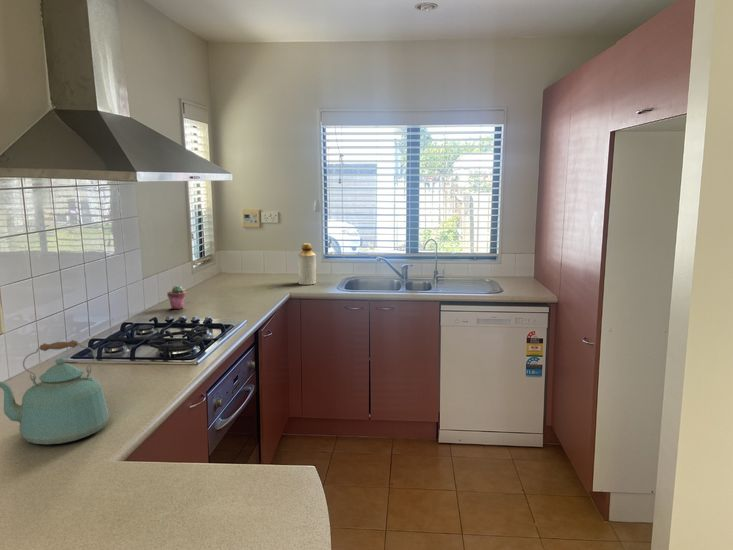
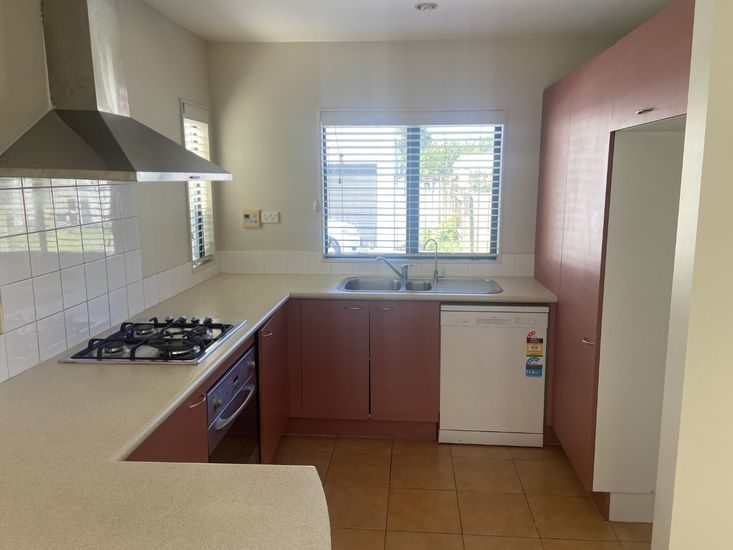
- potted succulent [166,284,187,310]
- bottle [297,242,317,286]
- kettle [0,339,110,445]
